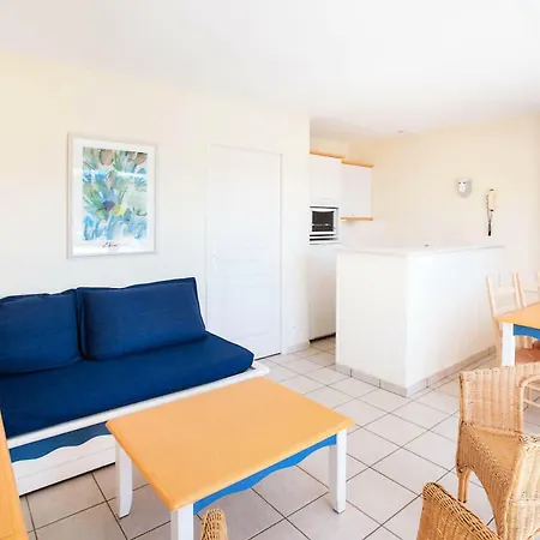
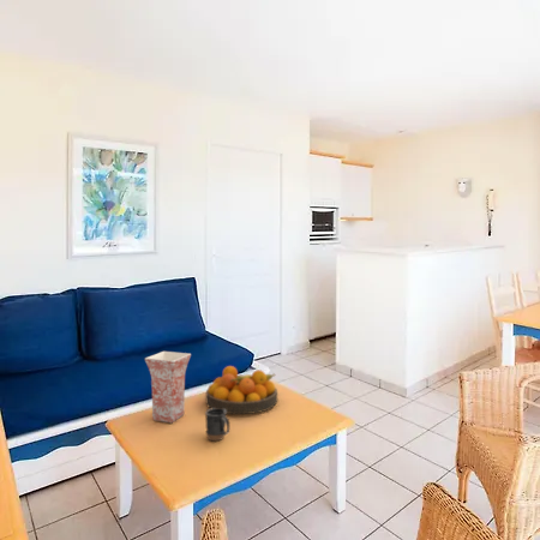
+ fruit bowl [204,365,278,415]
+ vase [144,350,192,424]
+ mug [204,408,230,442]
